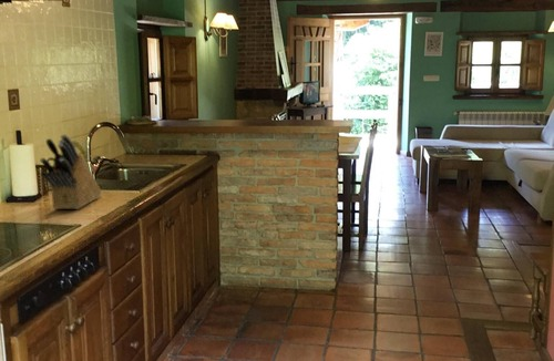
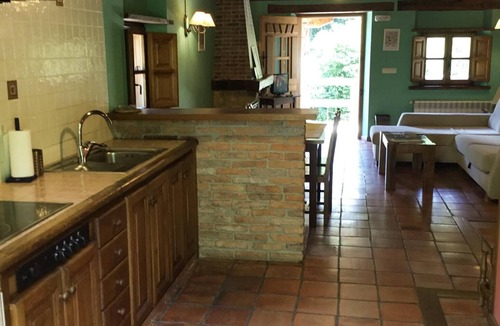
- knife block [39,134,102,210]
